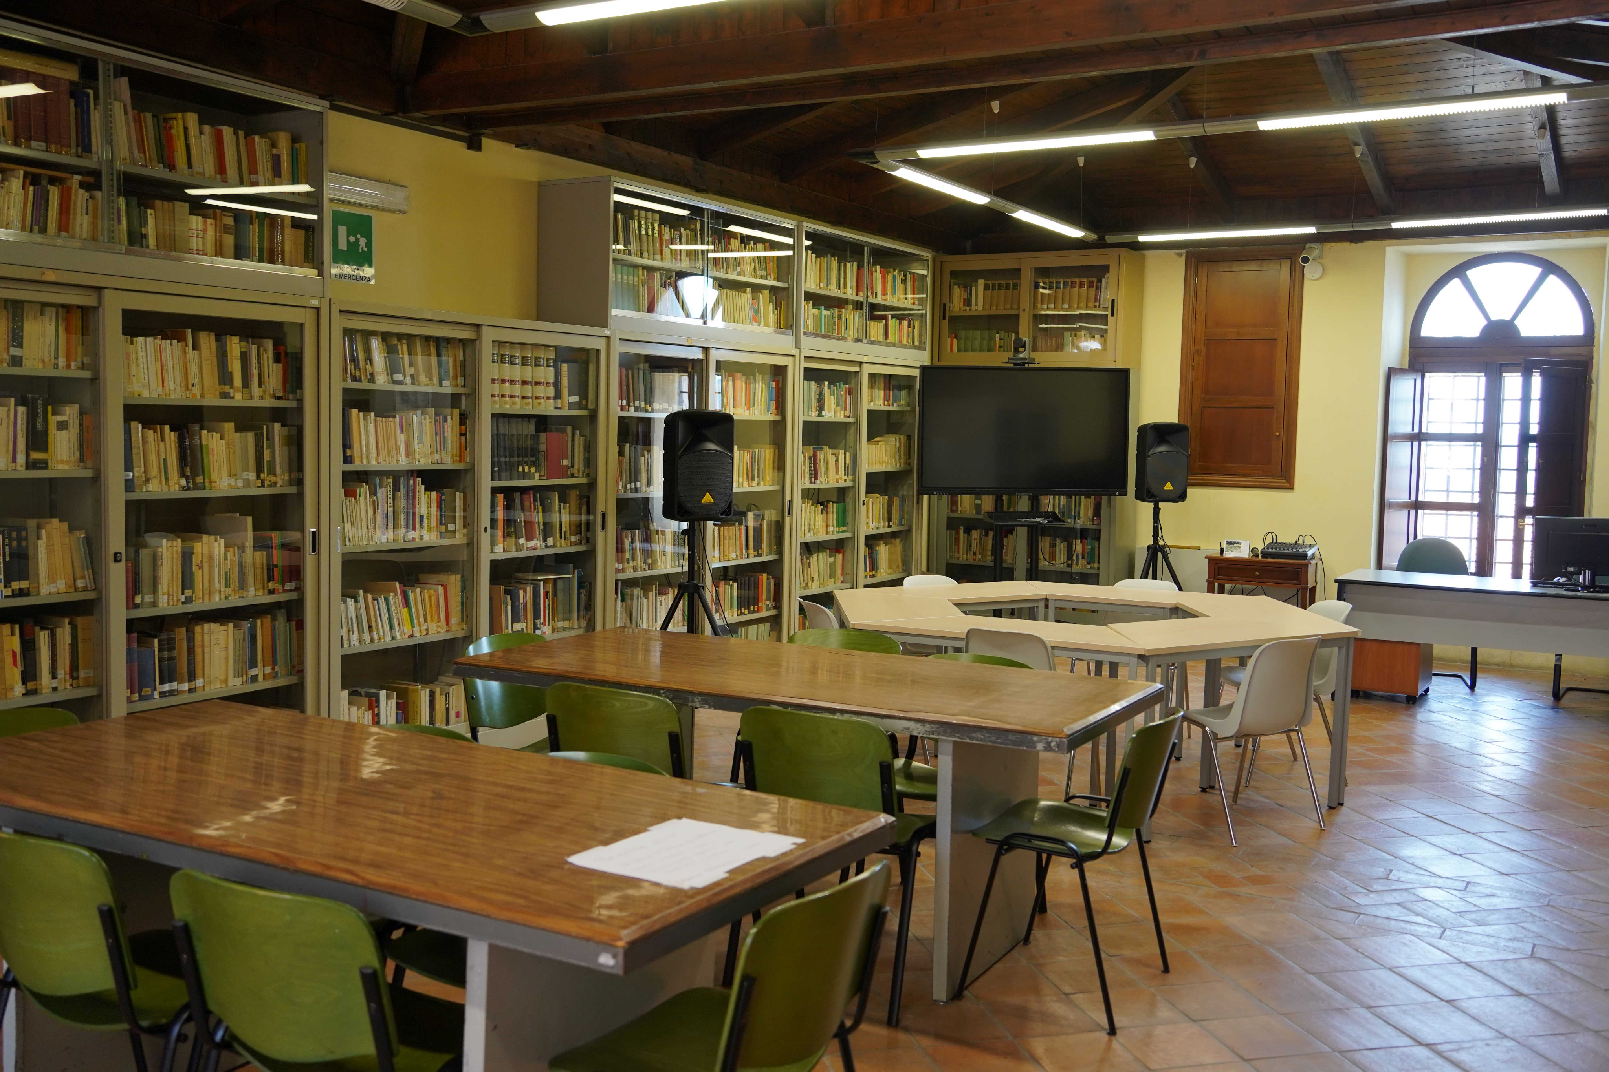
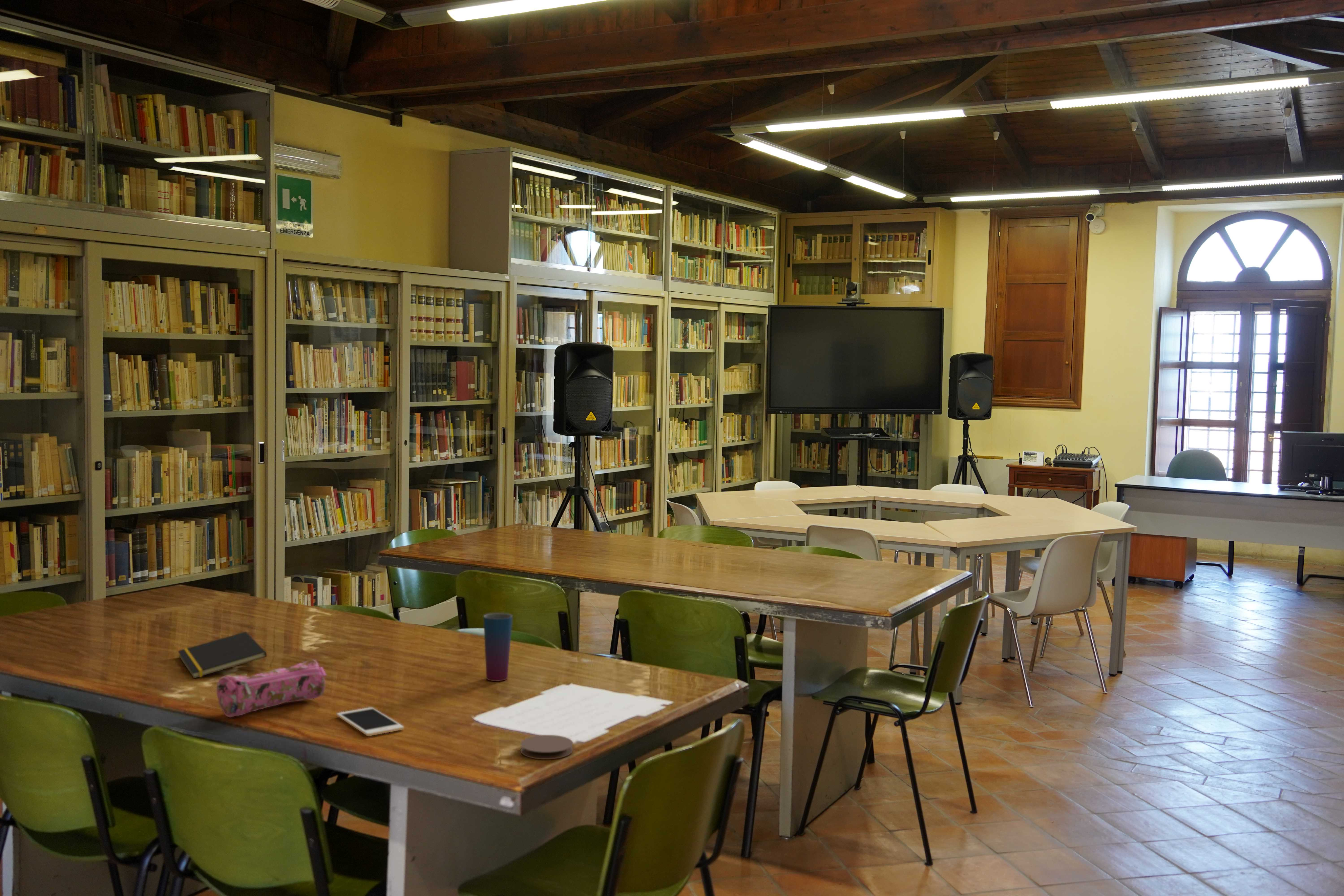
+ notepad [177,631,267,679]
+ coaster [520,735,574,760]
+ cell phone [336,707,404,737]
+ cup [483,613,513,681]
+ pencil case [216,659,327,718]
